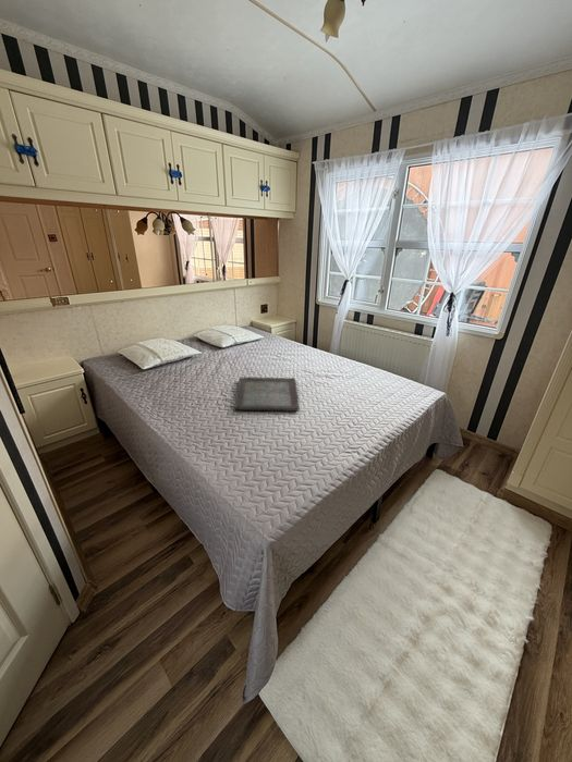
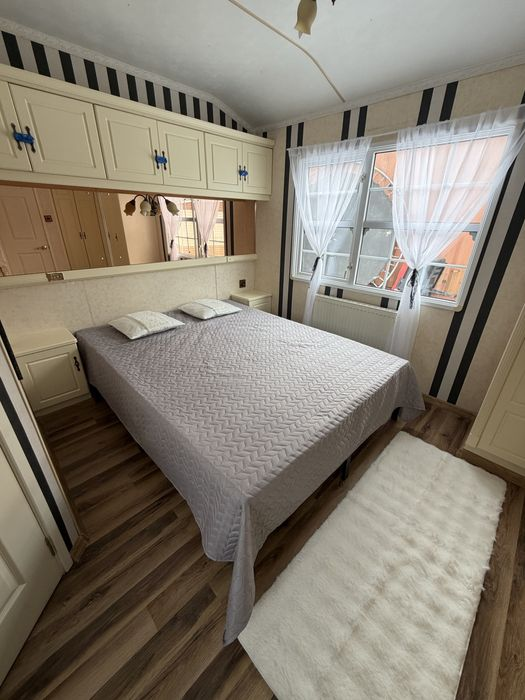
- serving tray [233,376,300,413]
